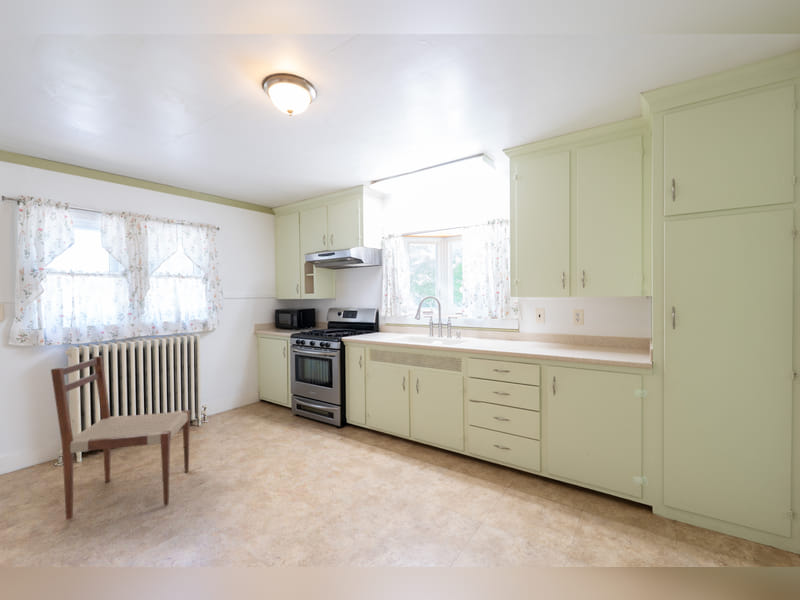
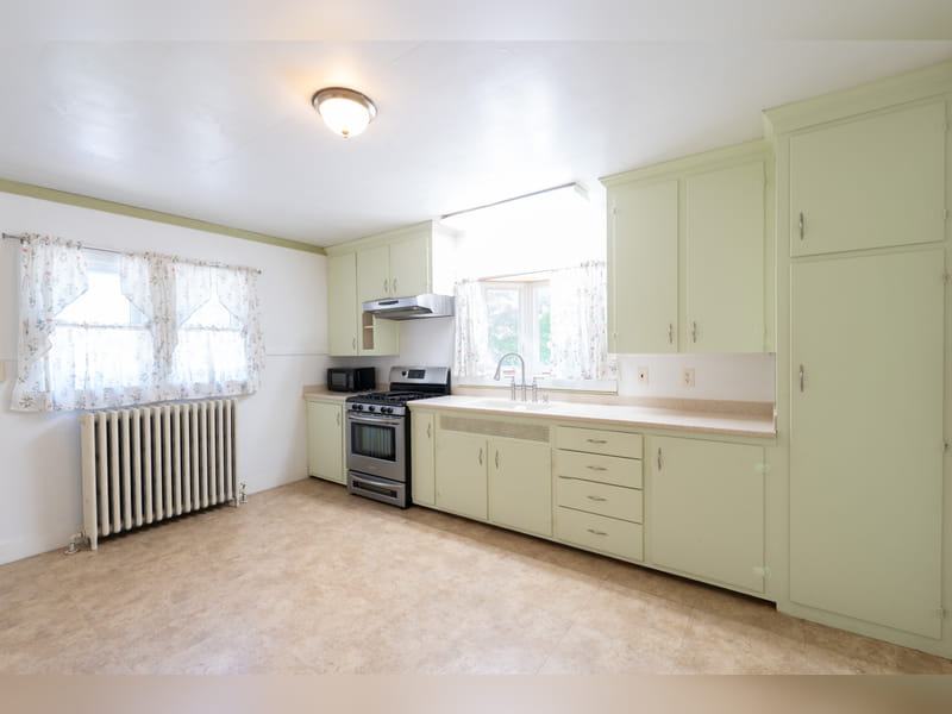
- chair [50,355,191,521]
